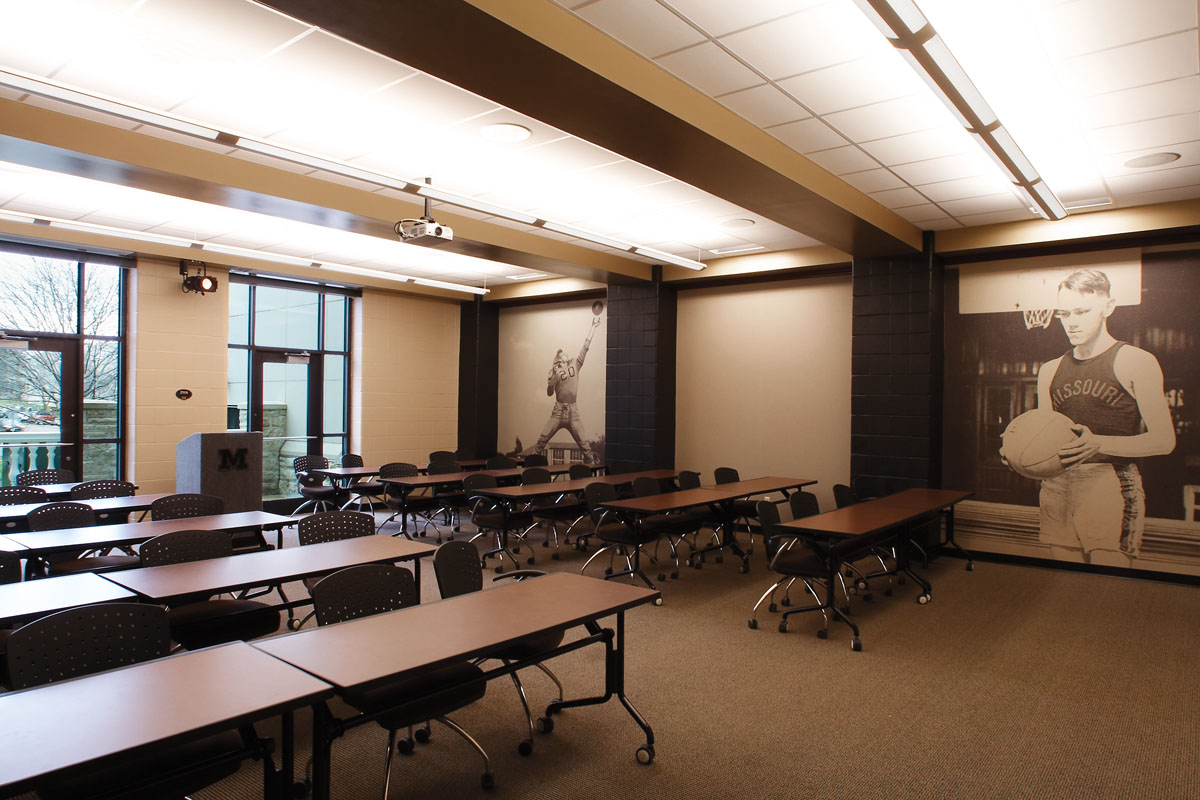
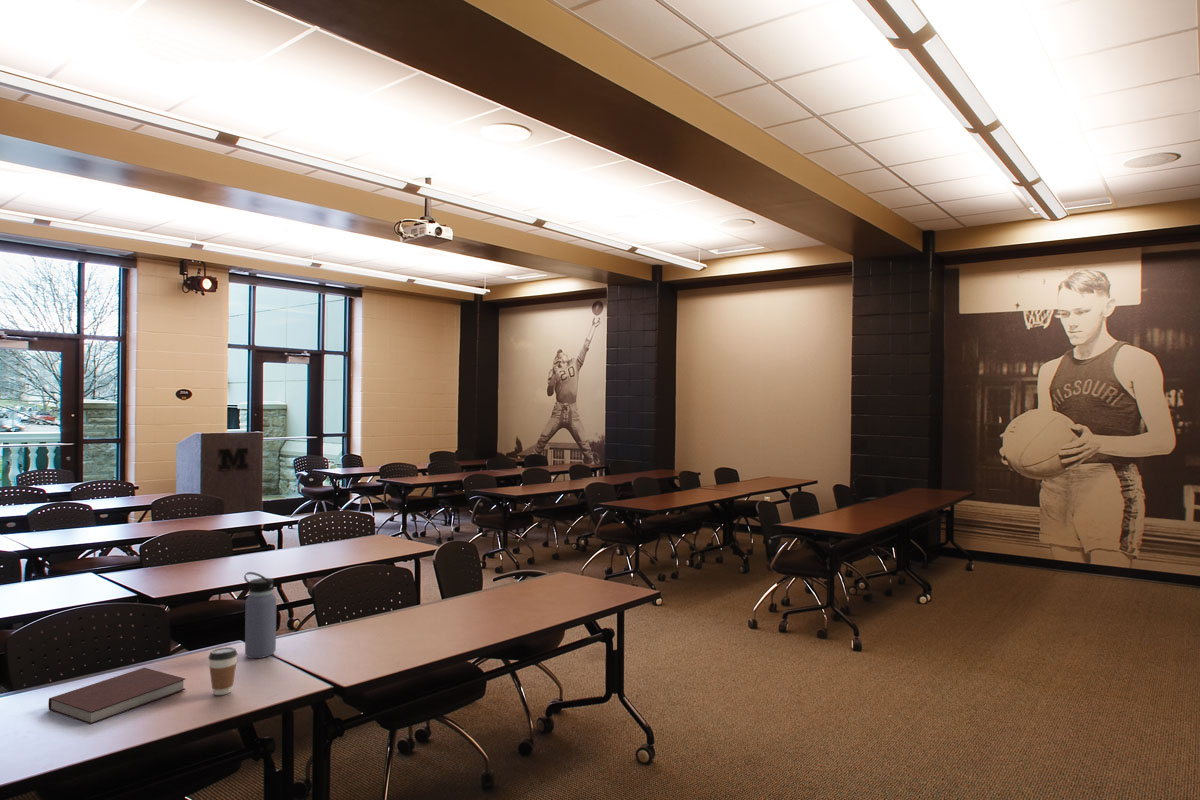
+ notebook [48,667,186,725]
+ water bottle [243,571,277,659]
+ coffee cup [207,646,238,696]
